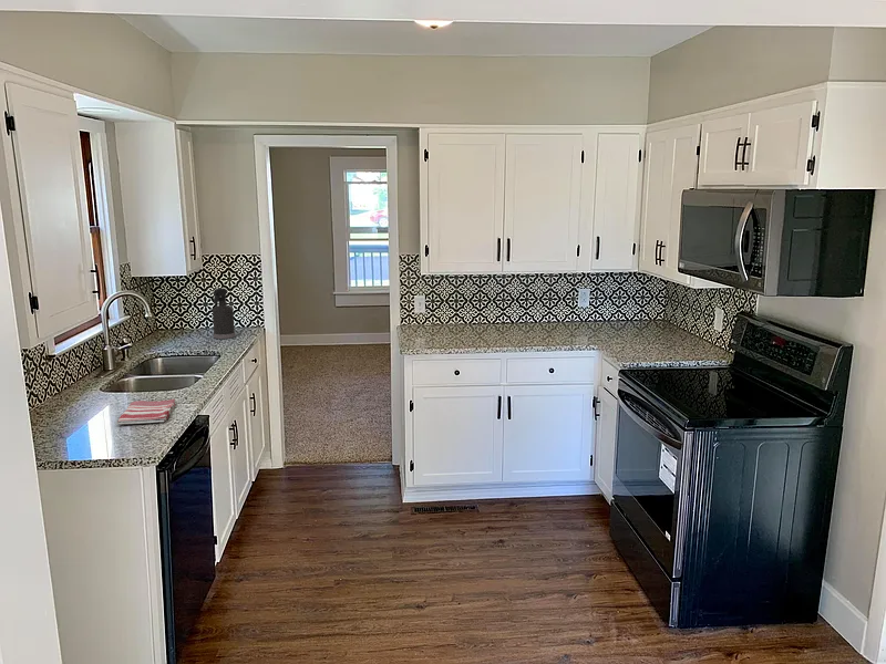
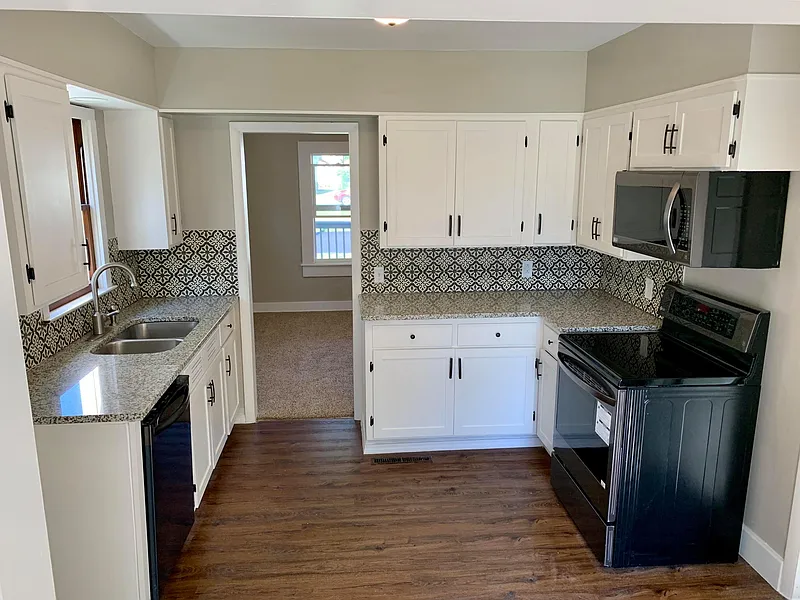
- dish towel [116,398,176,425]
- spray bottle [212,287,236,340]
